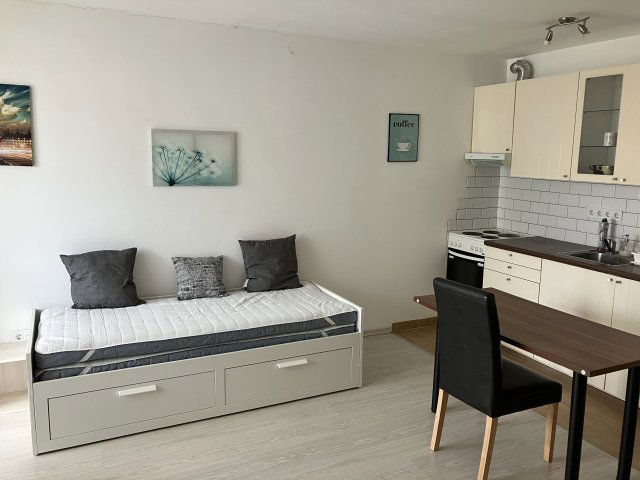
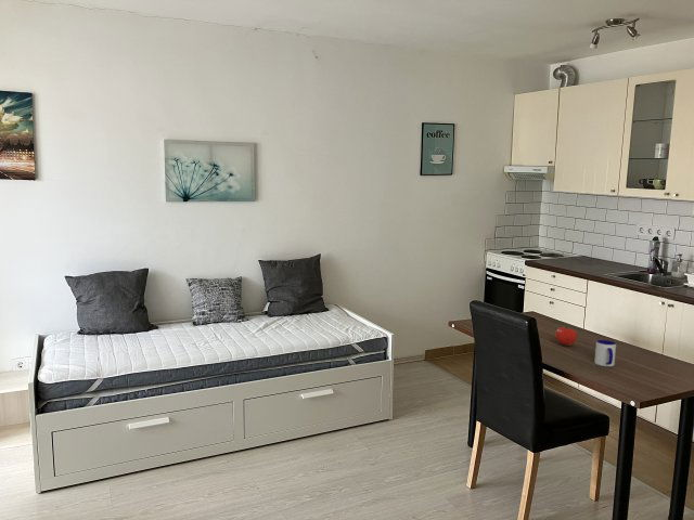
+ fruit [555,324,578,347]
+ mug [593,339,617,367]
